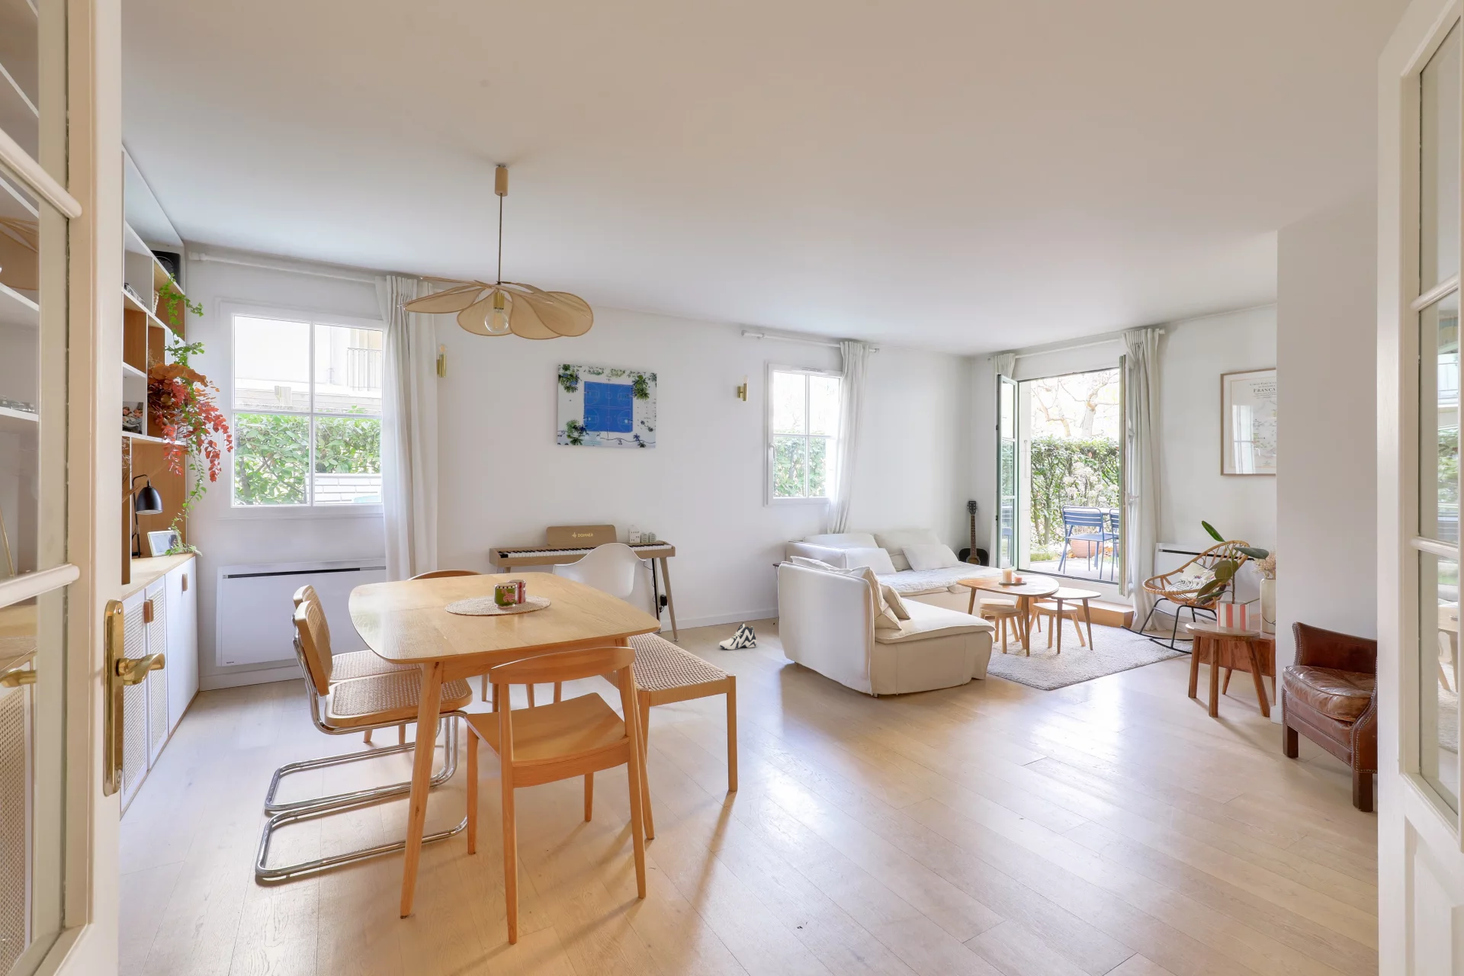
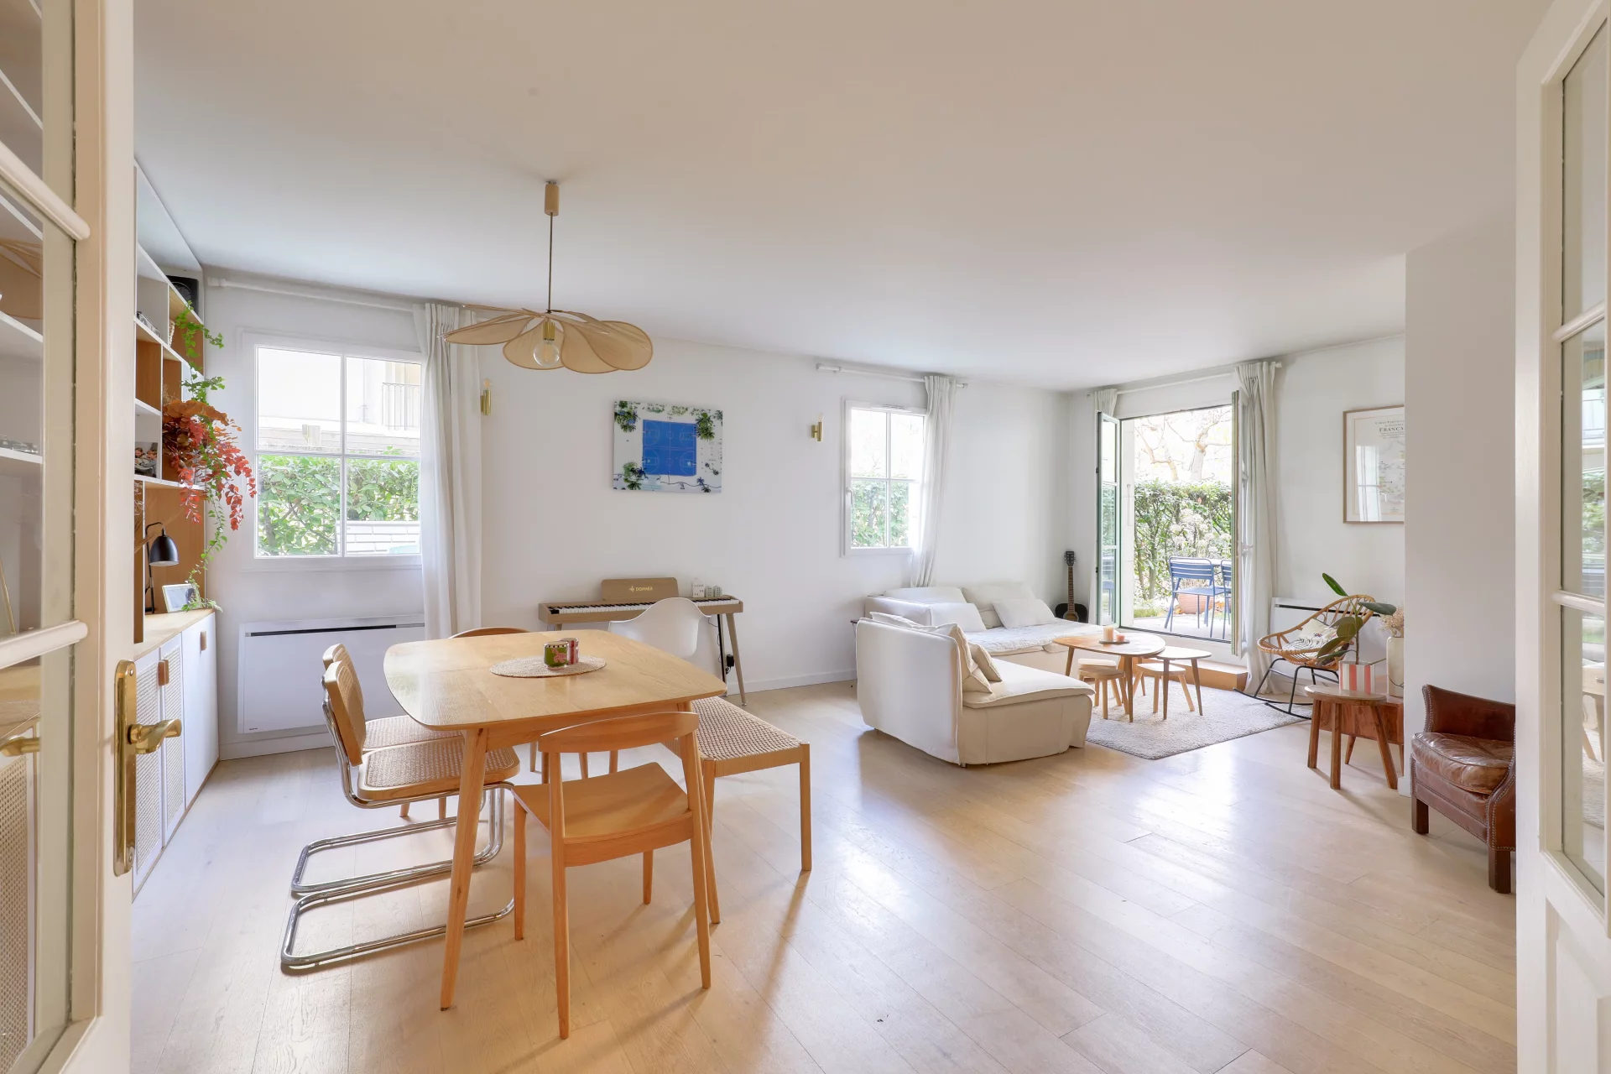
- sneaker [718,621,757,650]
